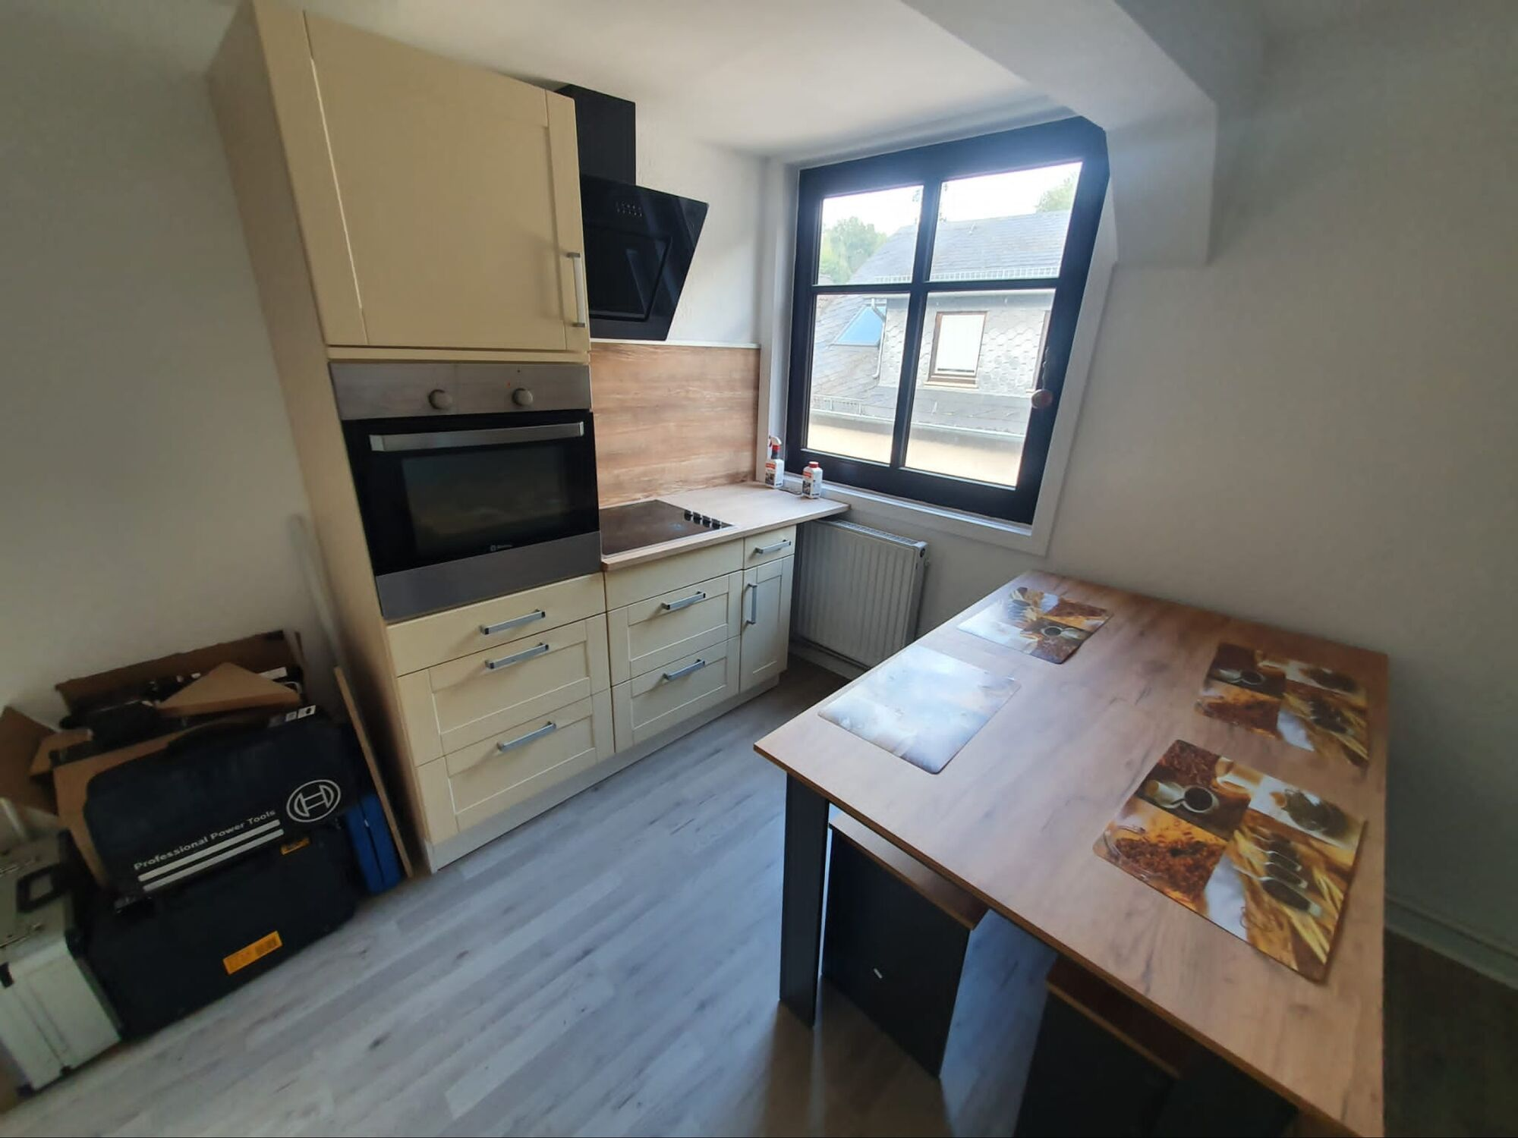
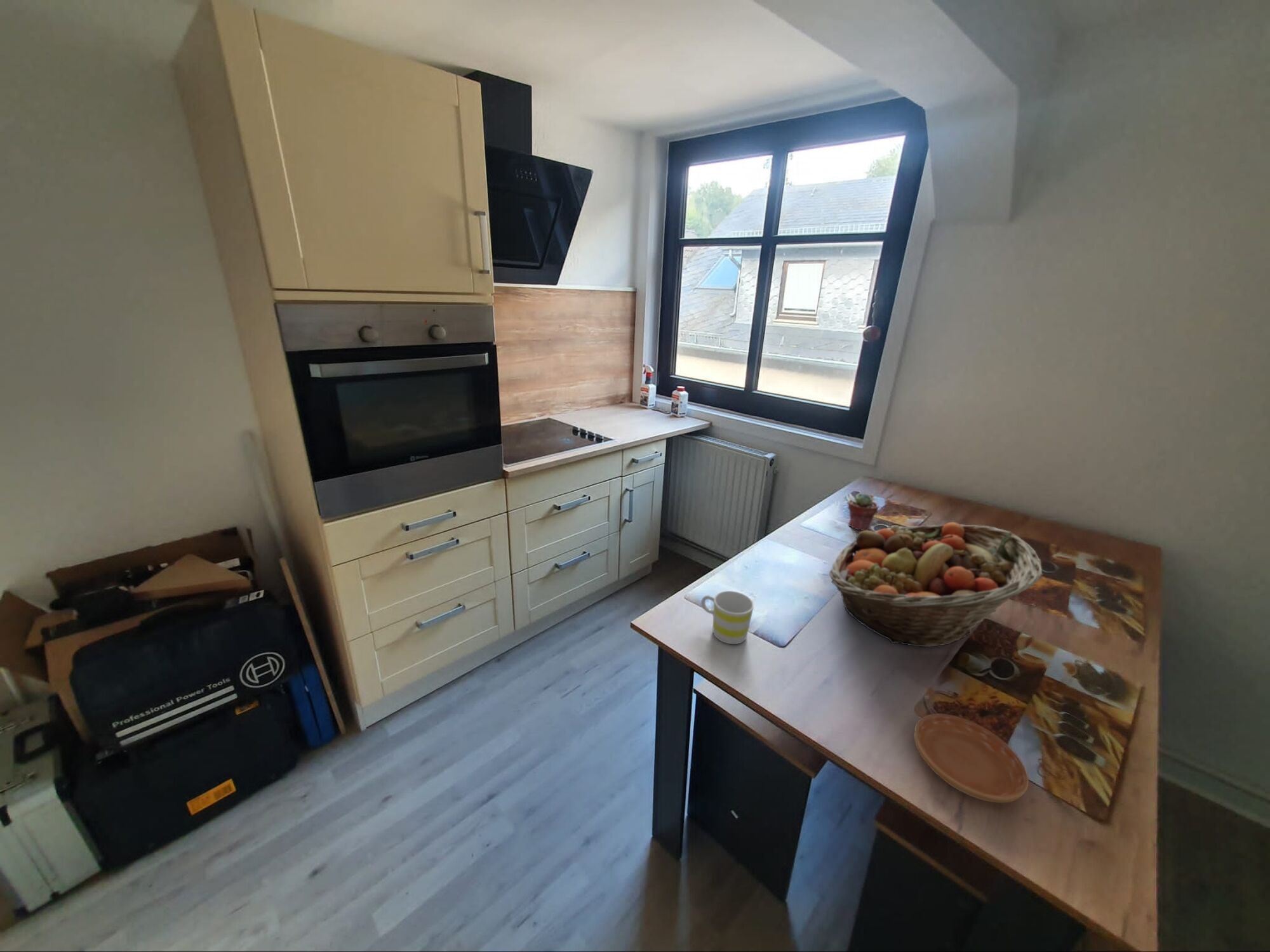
+ potted succulent [848,493,879,531]
+ fruit basket [829,522,1044,647]
+ mug [700,590,754,645]
+ saucer [913,713,1029,803]
